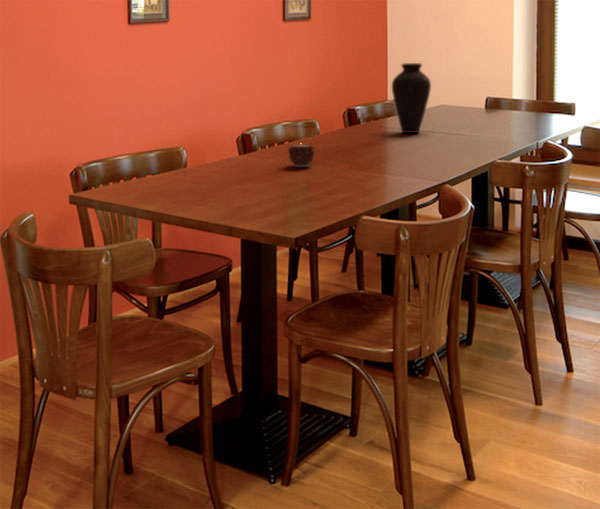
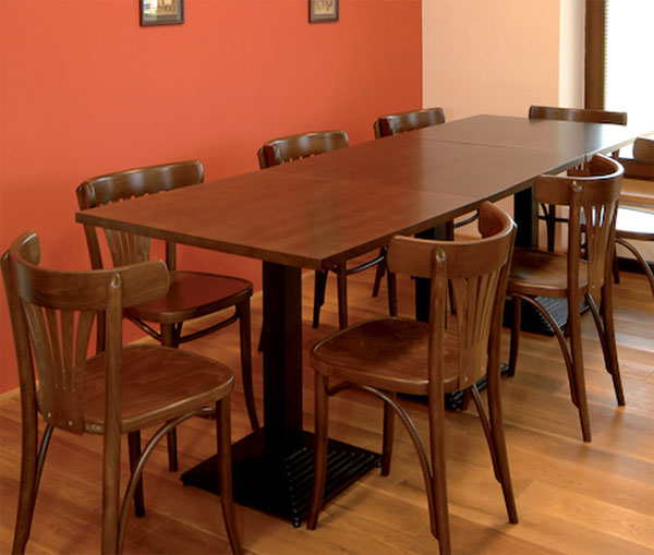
- candle [287,144,316,168]
- vase [391,62,432,134]
